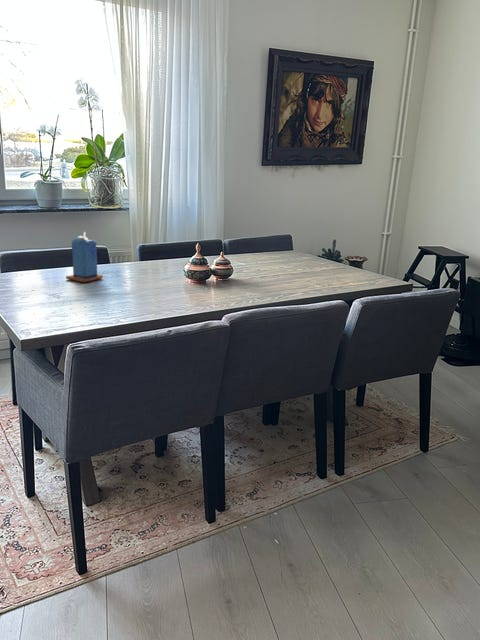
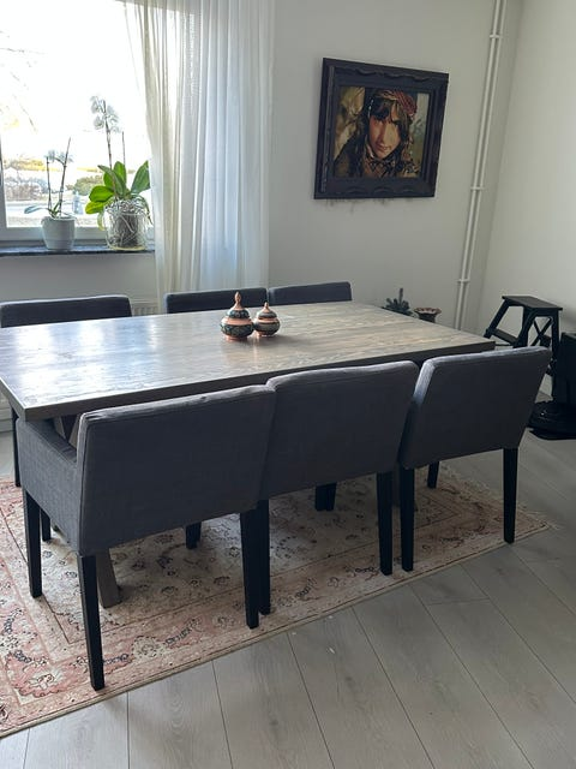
- candle [65,231,104,283]
